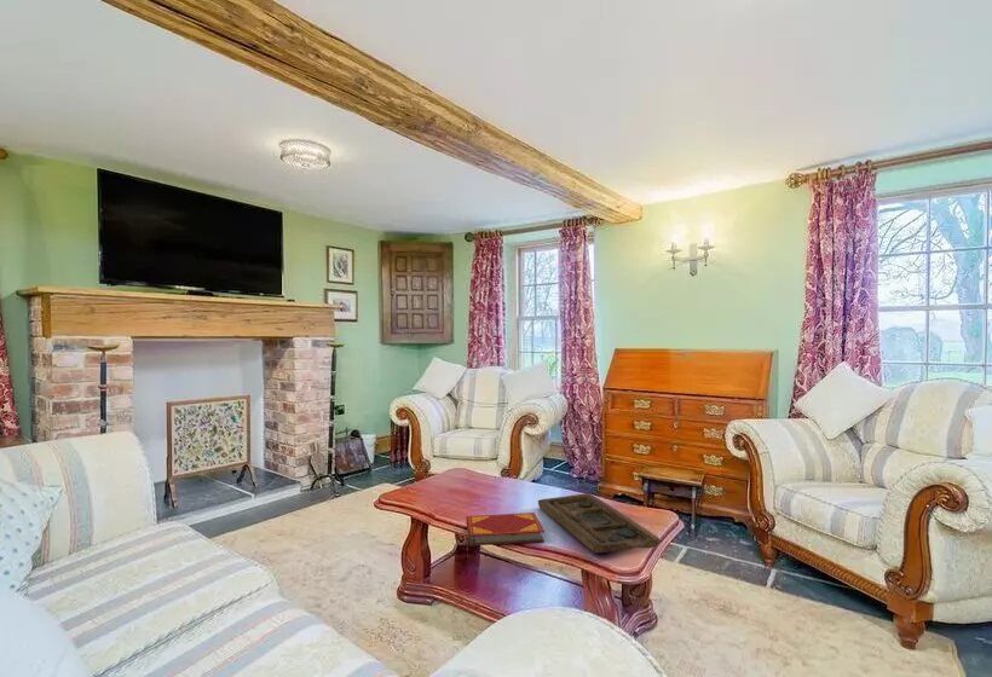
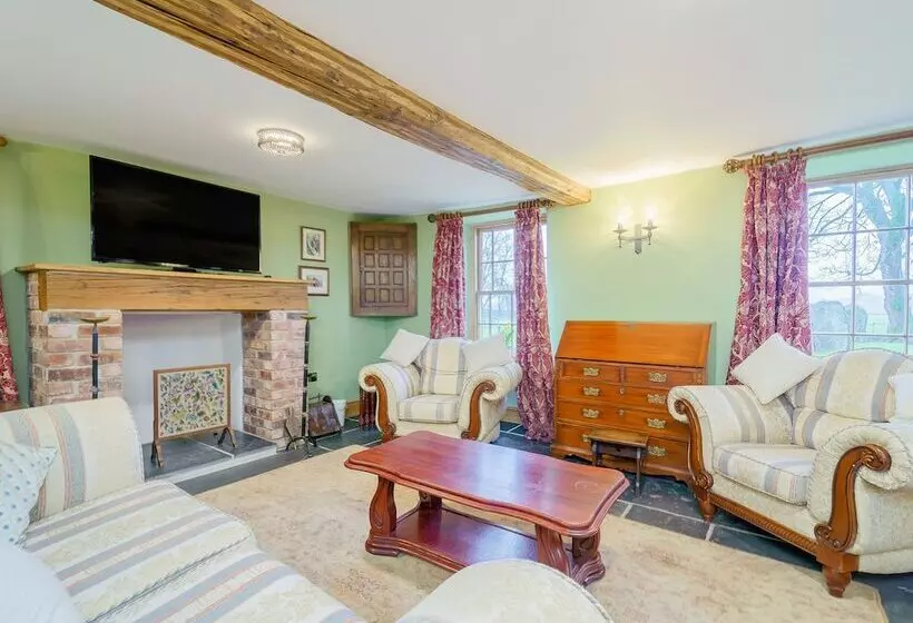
- hardback book [466,511,546,548]
- decorative tray [537,492,661,554]
